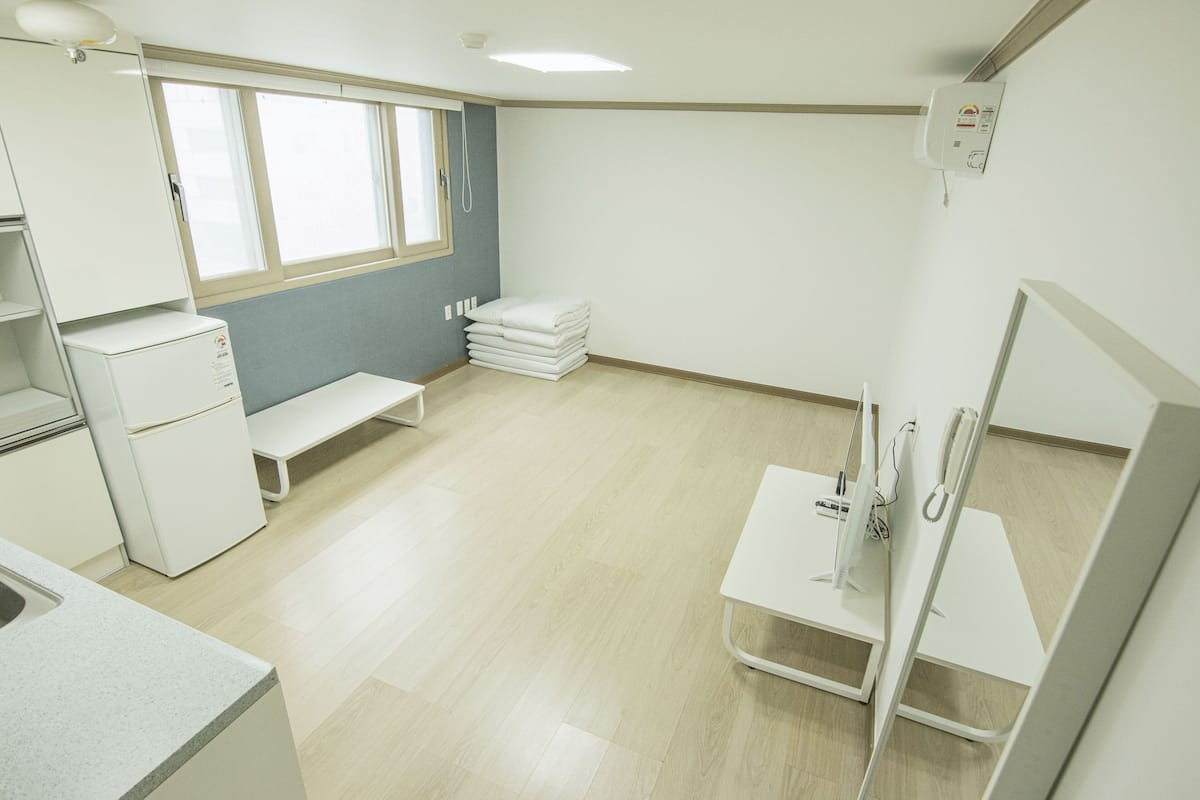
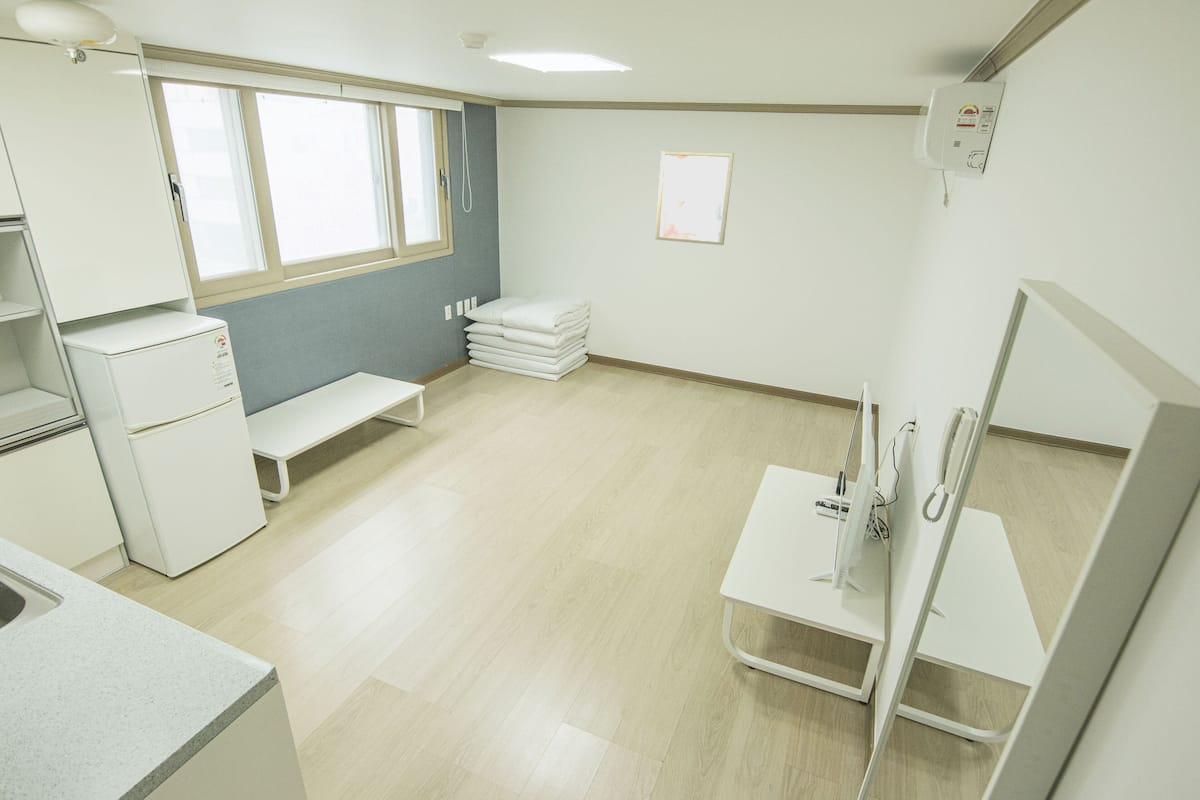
+ wall art [654,150,735,246]
